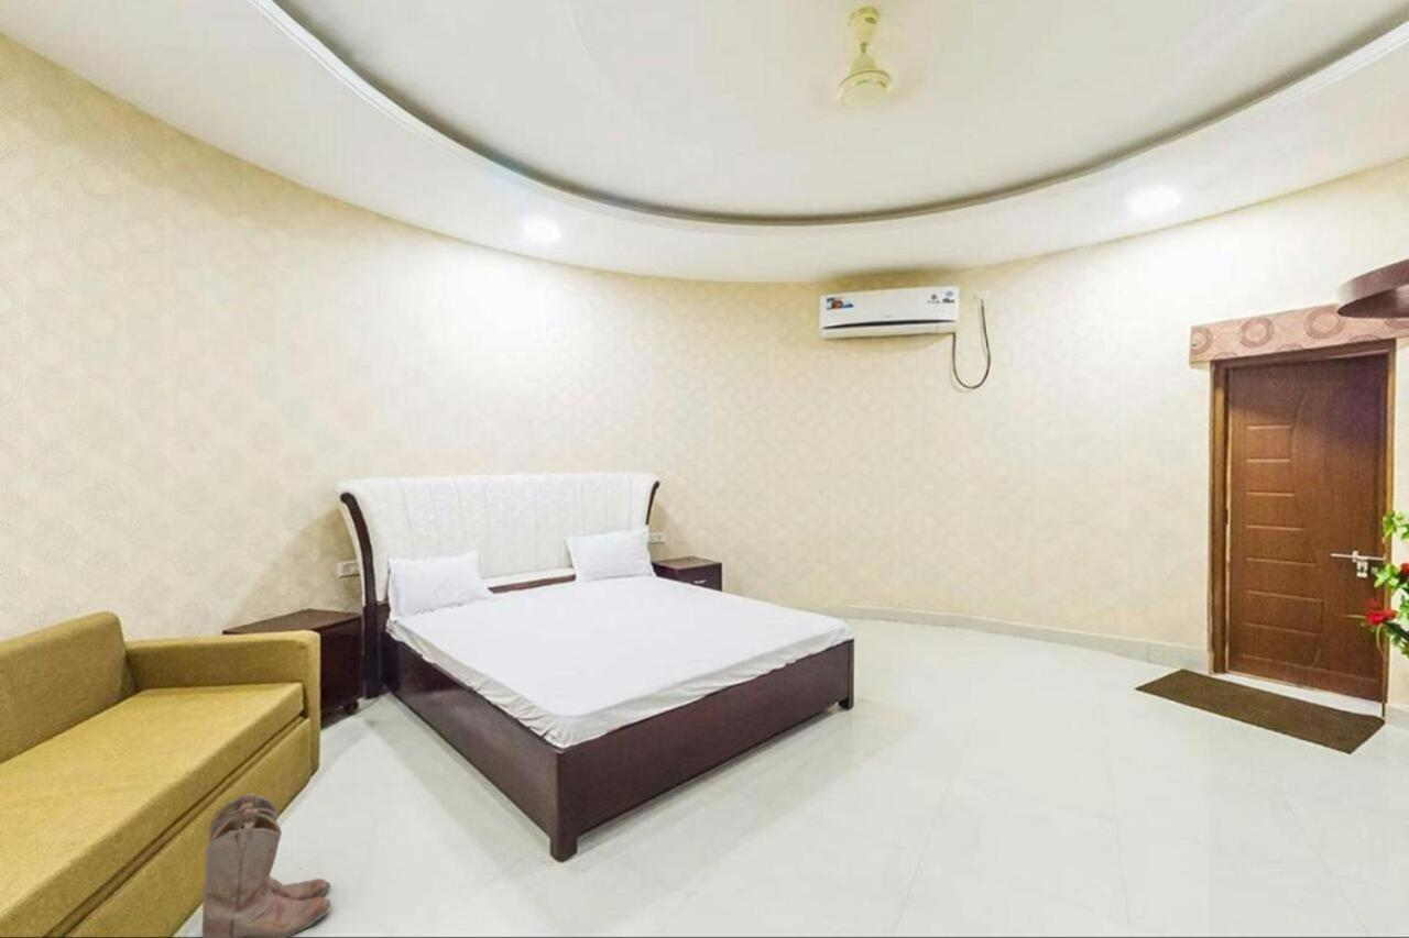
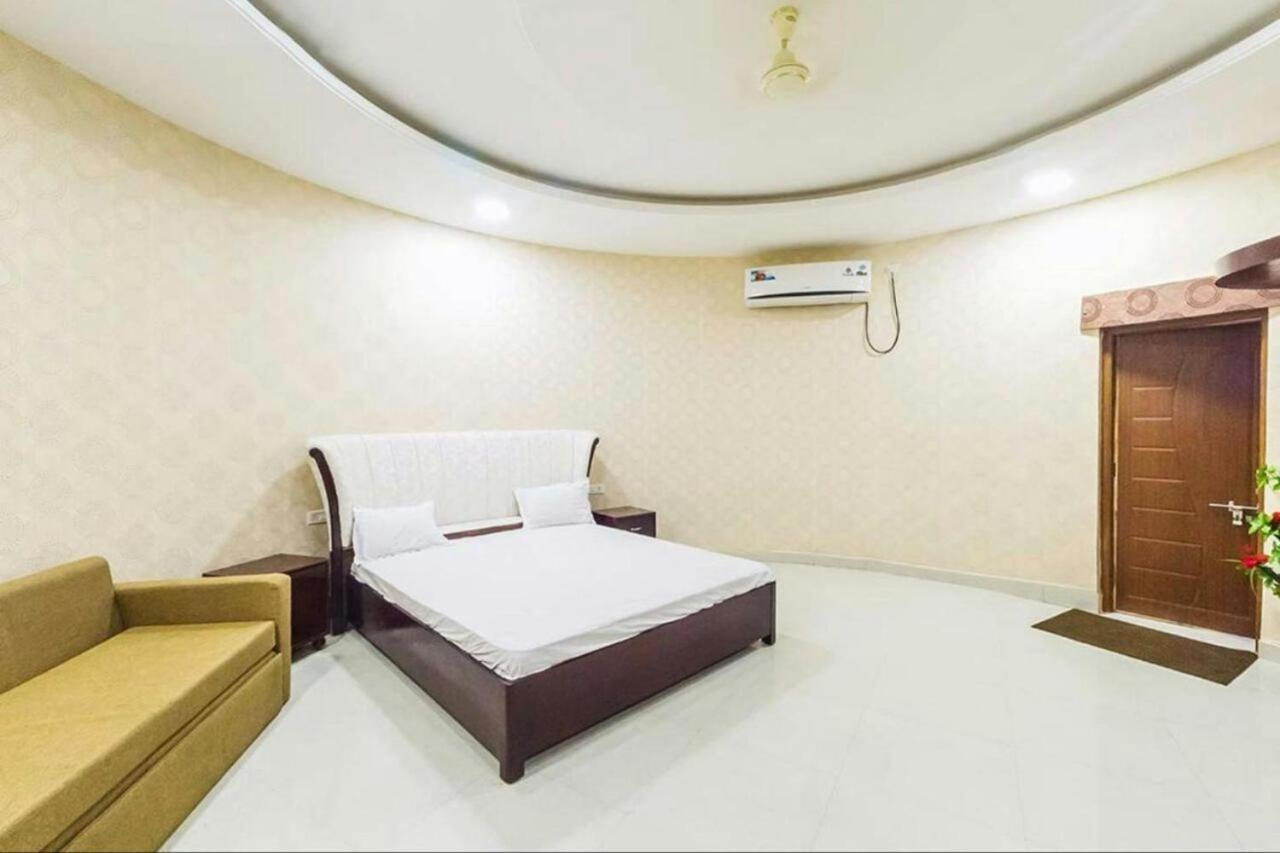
- boots [201,792,331,938]
